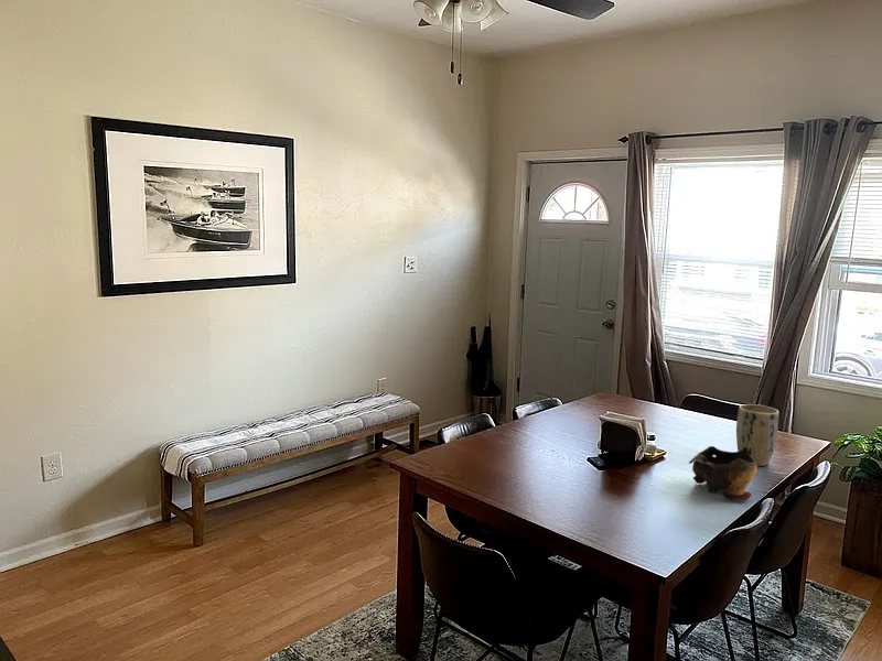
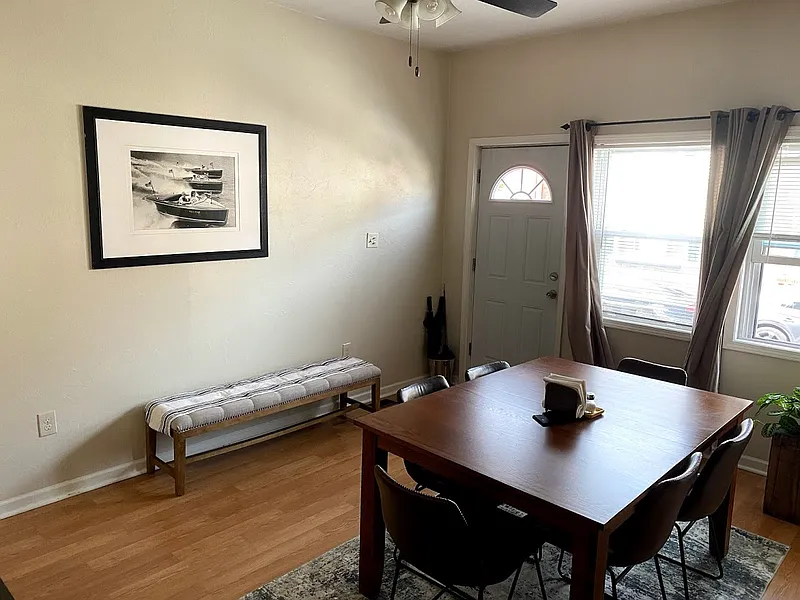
- decorative bowl [688,445,759,501]
- plant pot [735,403,781,467]
